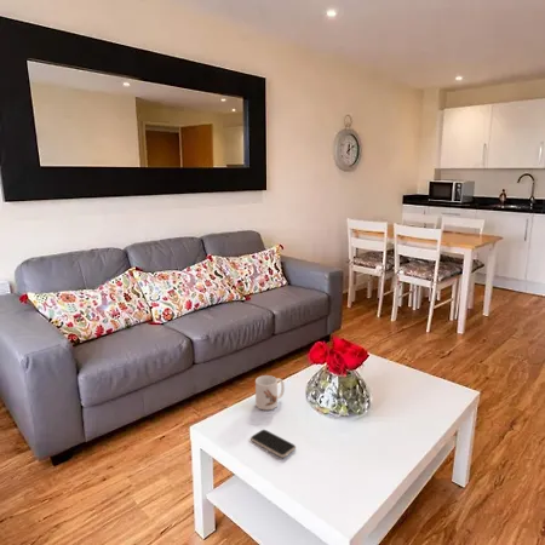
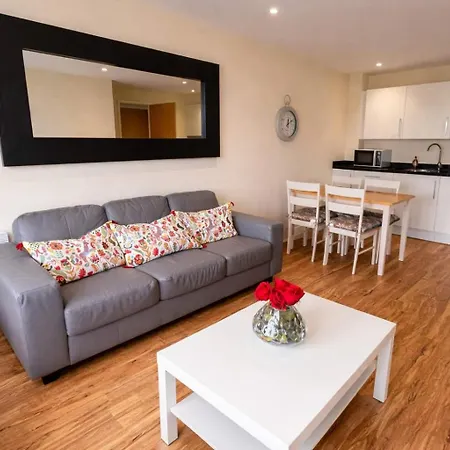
- mug [254,374,286,412]
- smartphone [249,429,297,459]
